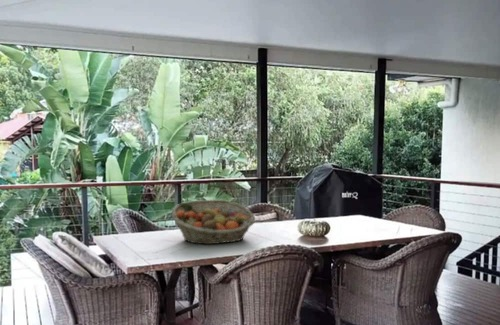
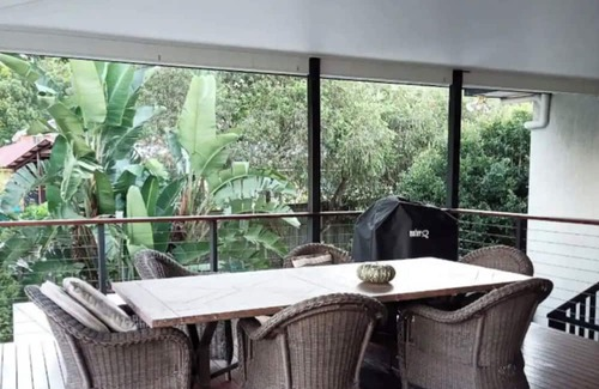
- fruit basket [171,199,256,245]
